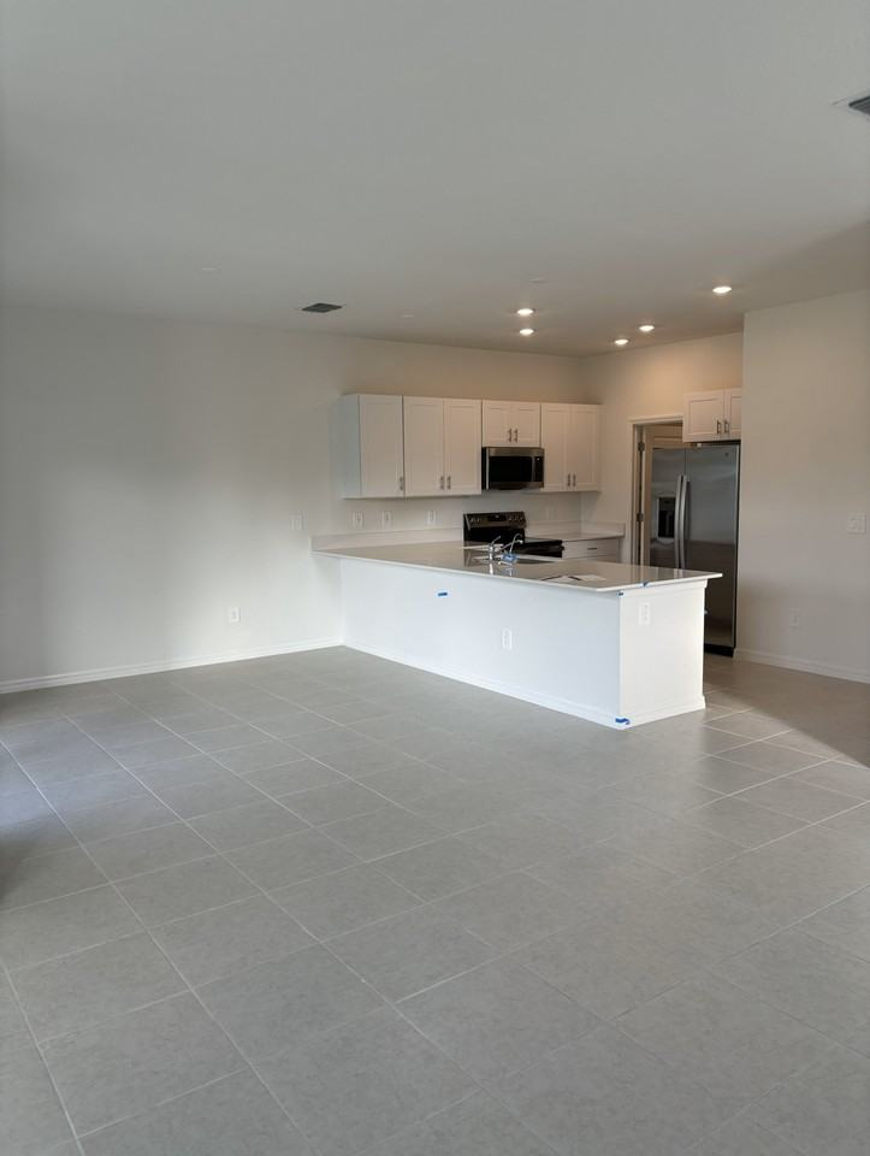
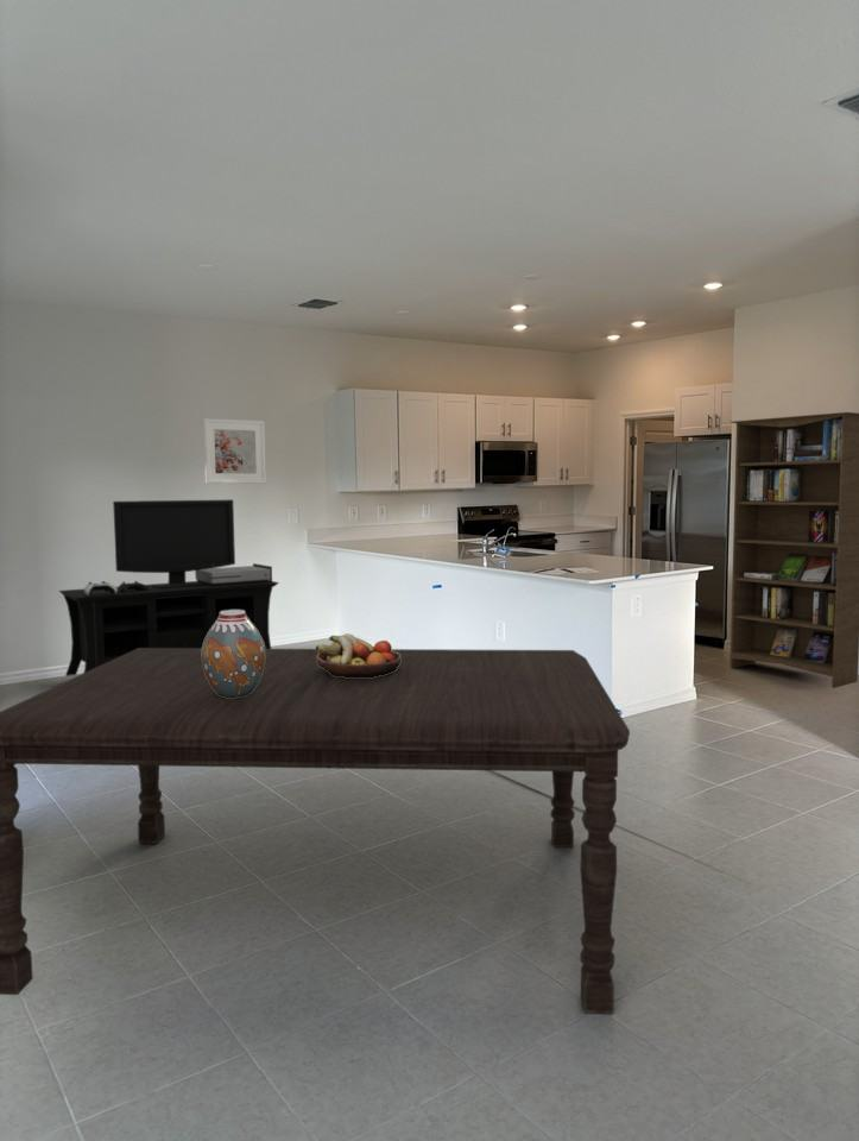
+ dining table [0,648,631,1015]
+ vase [202,610,265,698]
+ fruit bowl [315,632,400,677]
+ bookcase [728,411,859,689]
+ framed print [202,417,267,485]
+ media console [58,498,280,677]
